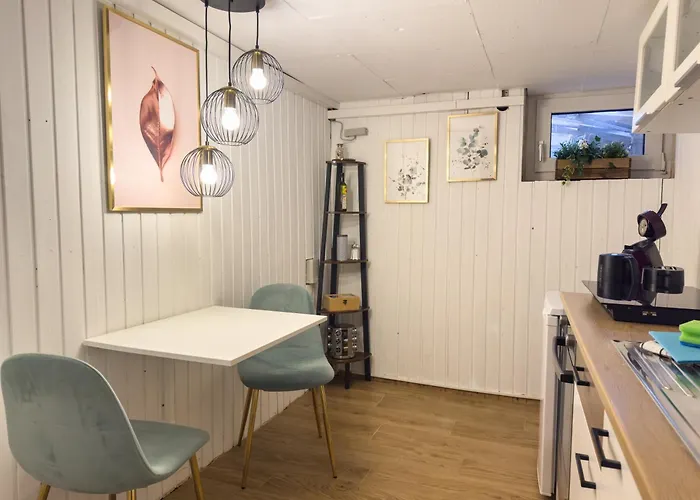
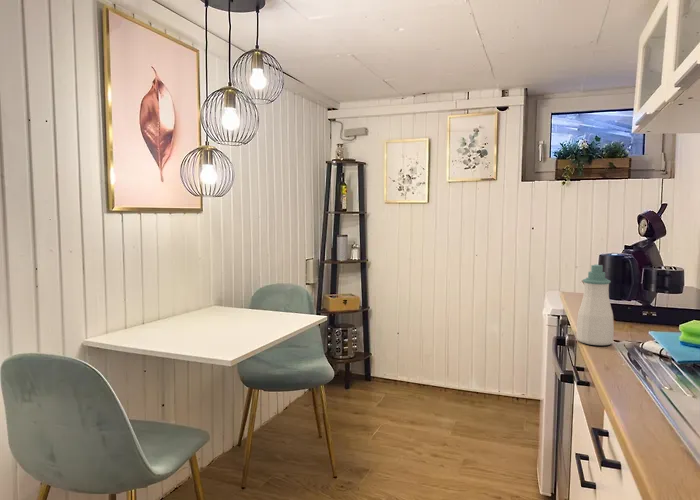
+ soap bottle [575,263,615,346]
